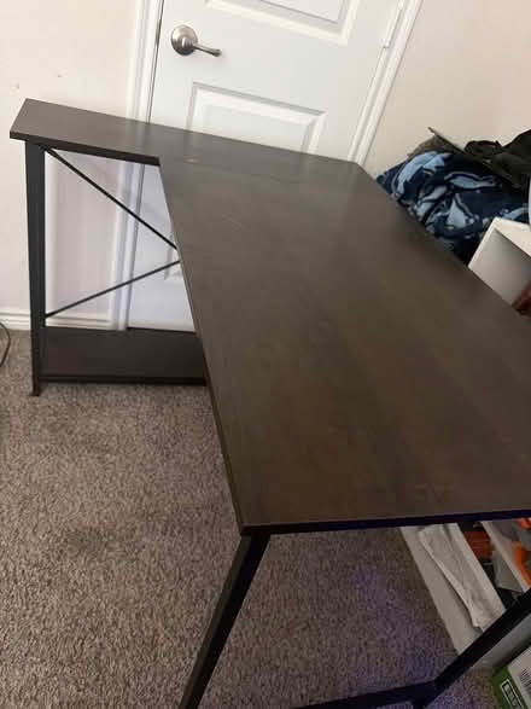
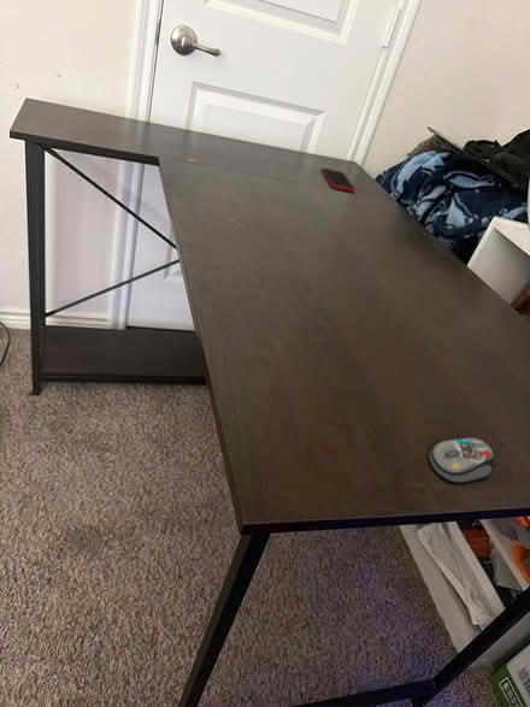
+ cell phone [320,167,357,193]
+ computer mouse [428,436,496,484]
